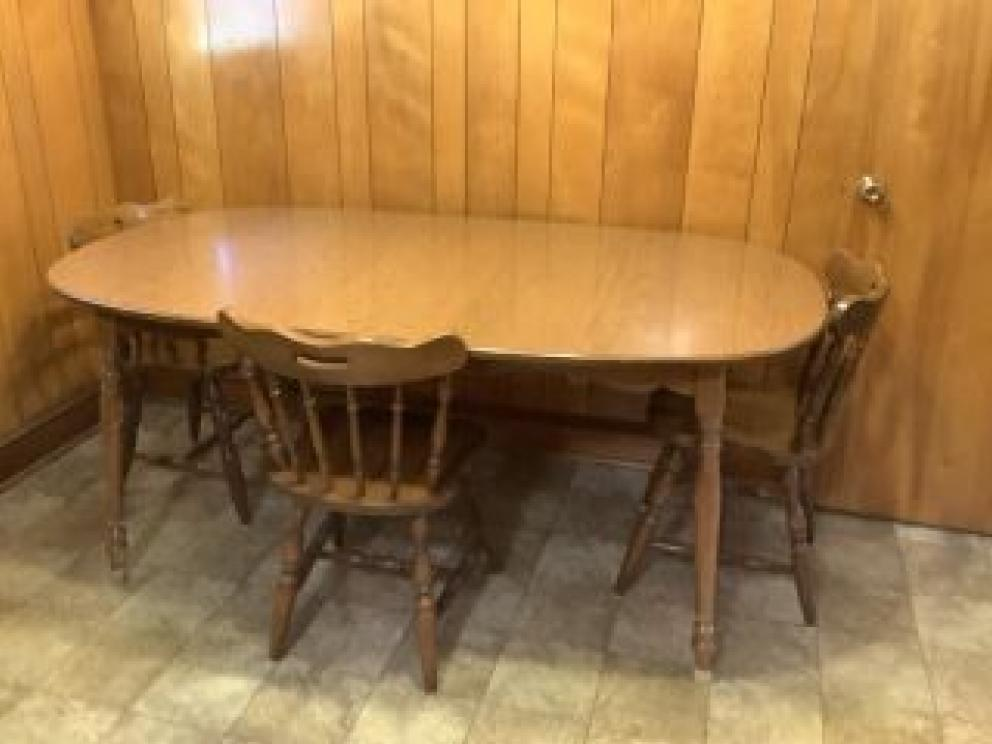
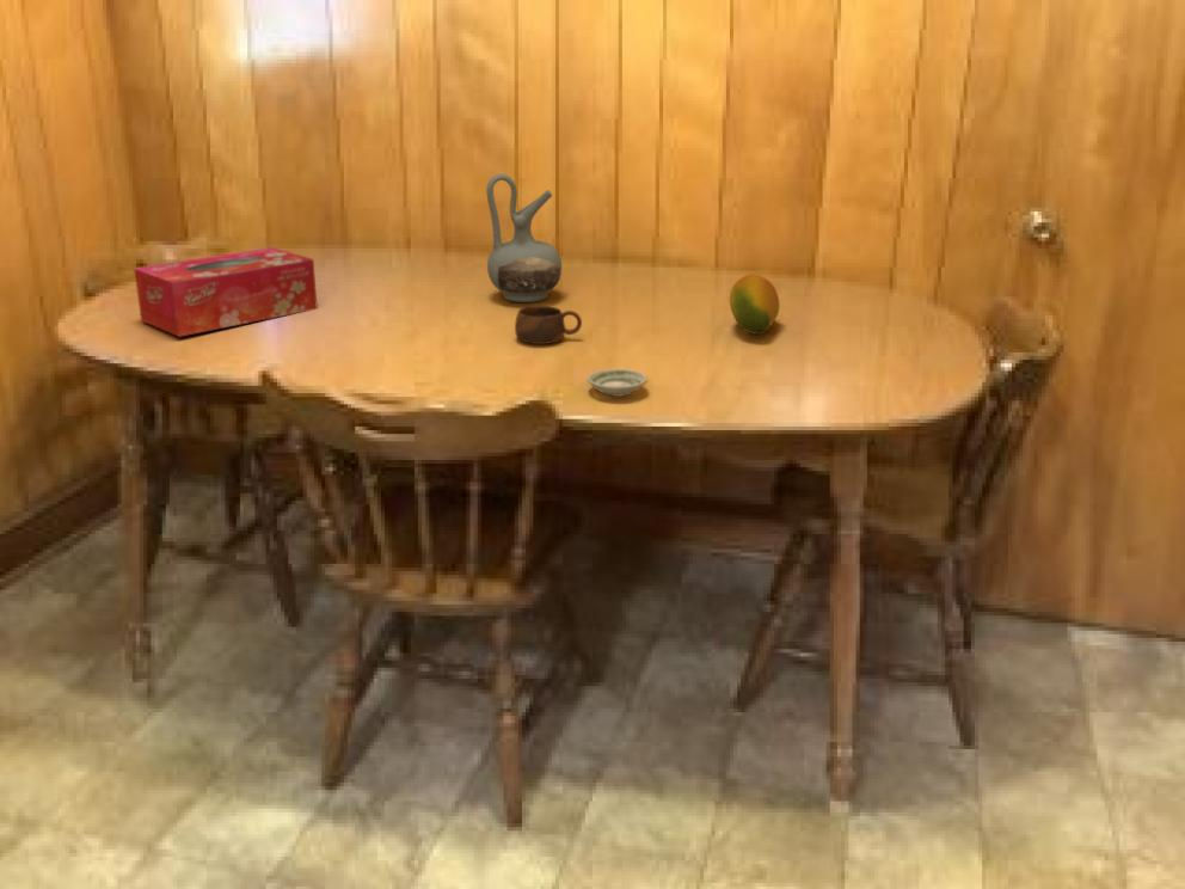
+ tissue box [133,246,319,338]
+ cup [514,305,583,345]
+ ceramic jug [485,173,563,304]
+ fruit [729,274,780,336]
+ saucer [585,368,649,398]
